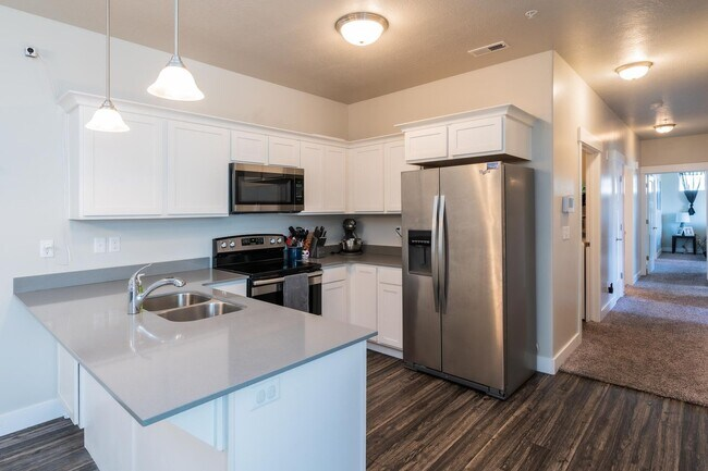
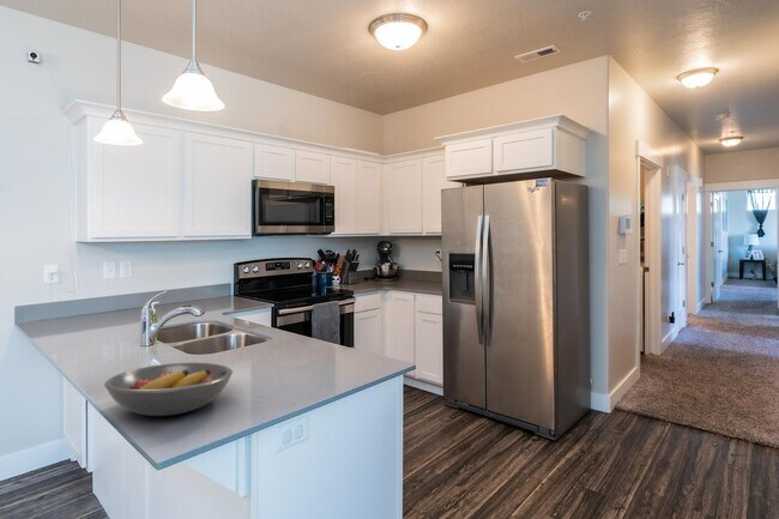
+ fruit bowl [103,361,234,417]
